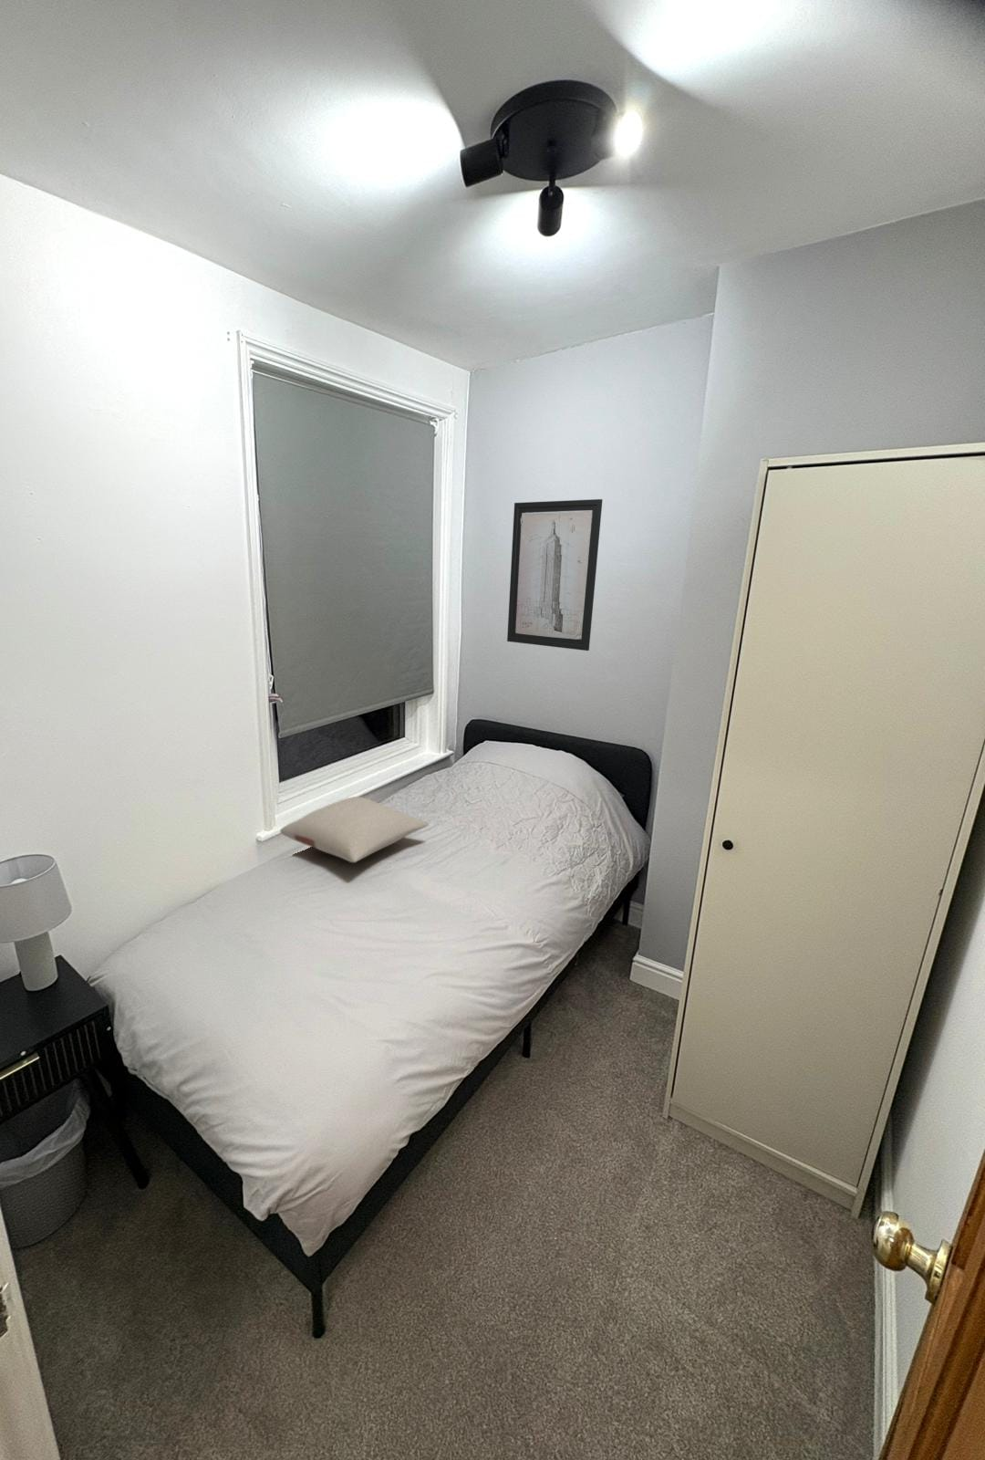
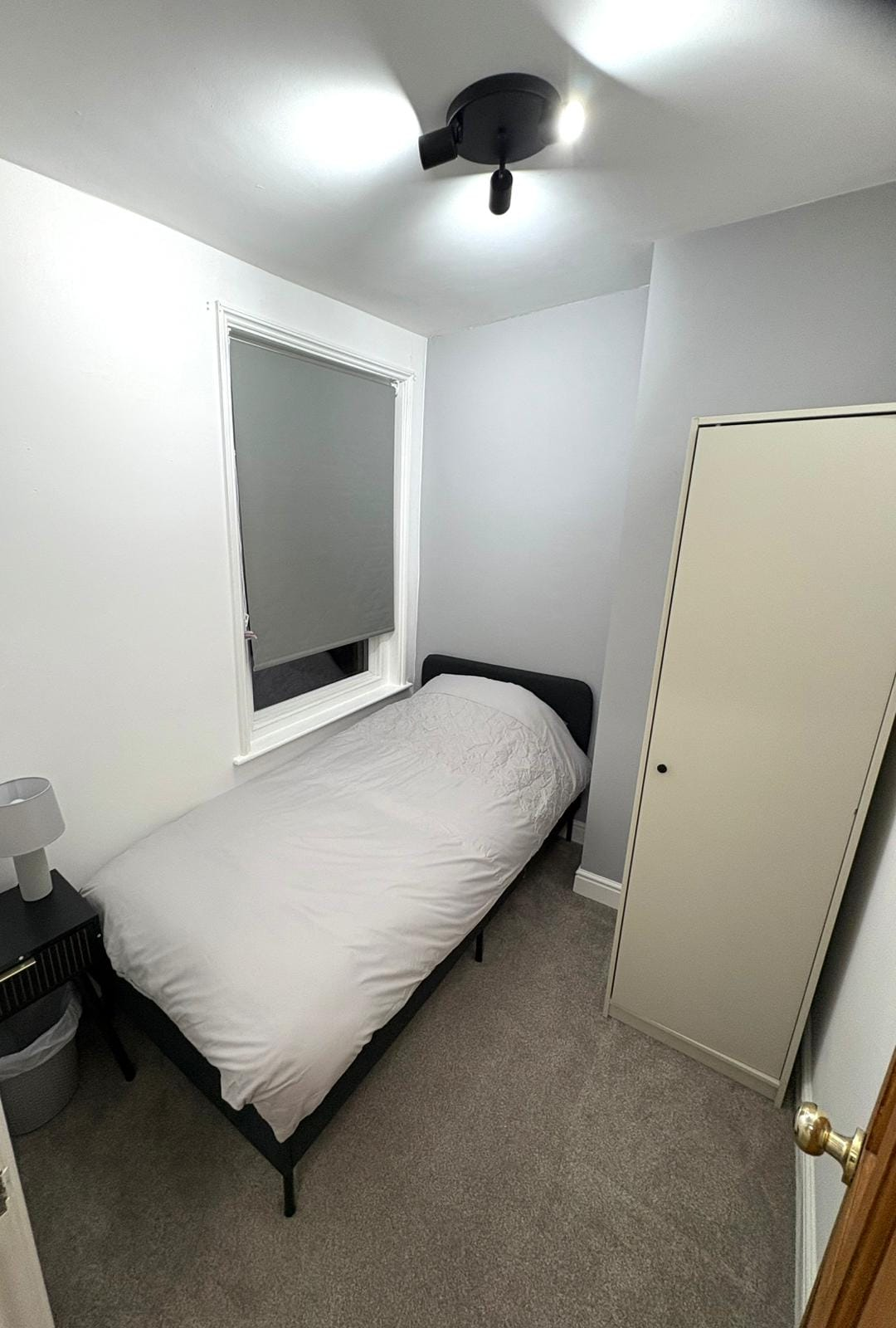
- pillow [279,796,430,863]
- wall art [506,498,604,652]
